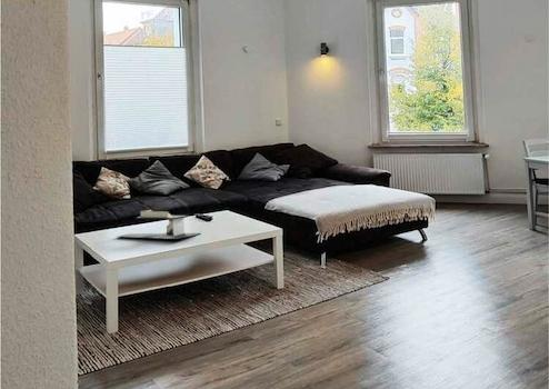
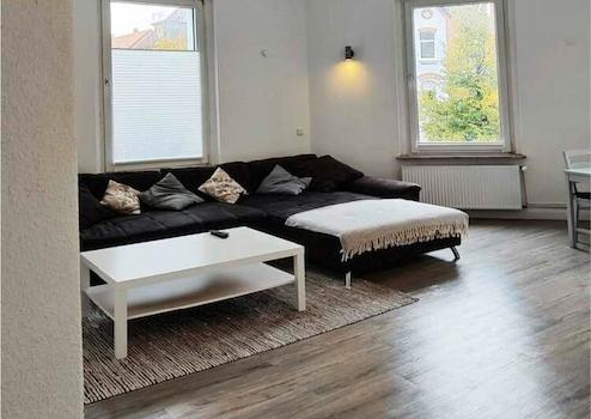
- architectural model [116,209,200,240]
